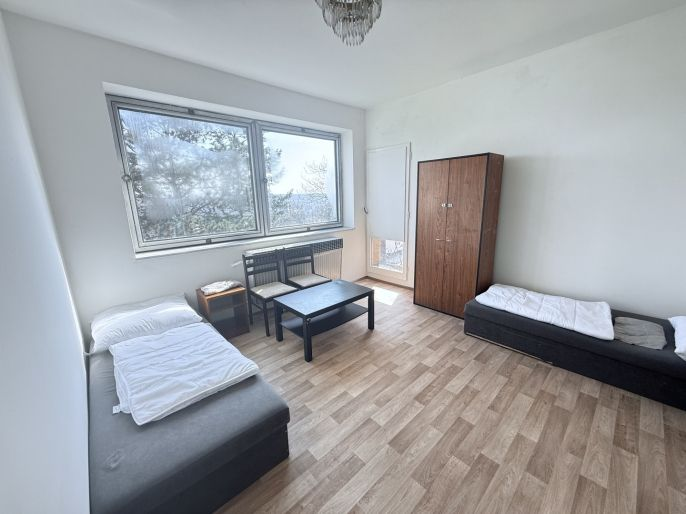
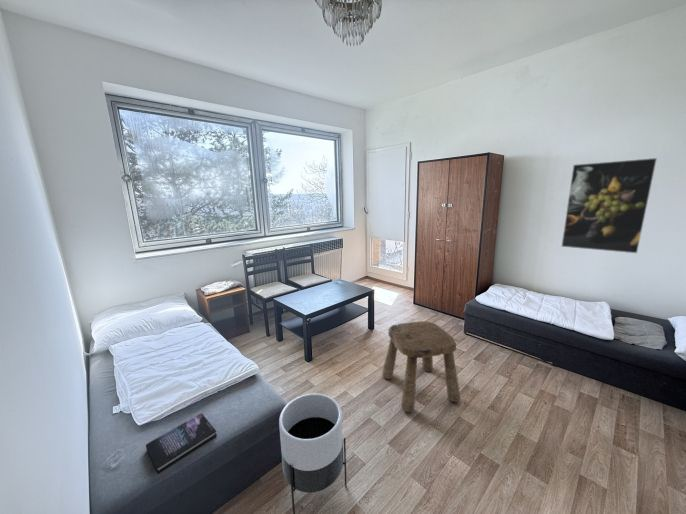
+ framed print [560,157,658,254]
+ stool [381,320,461,413]
+ book [145,412,218,475]
+ planter [278,392,348,514]
